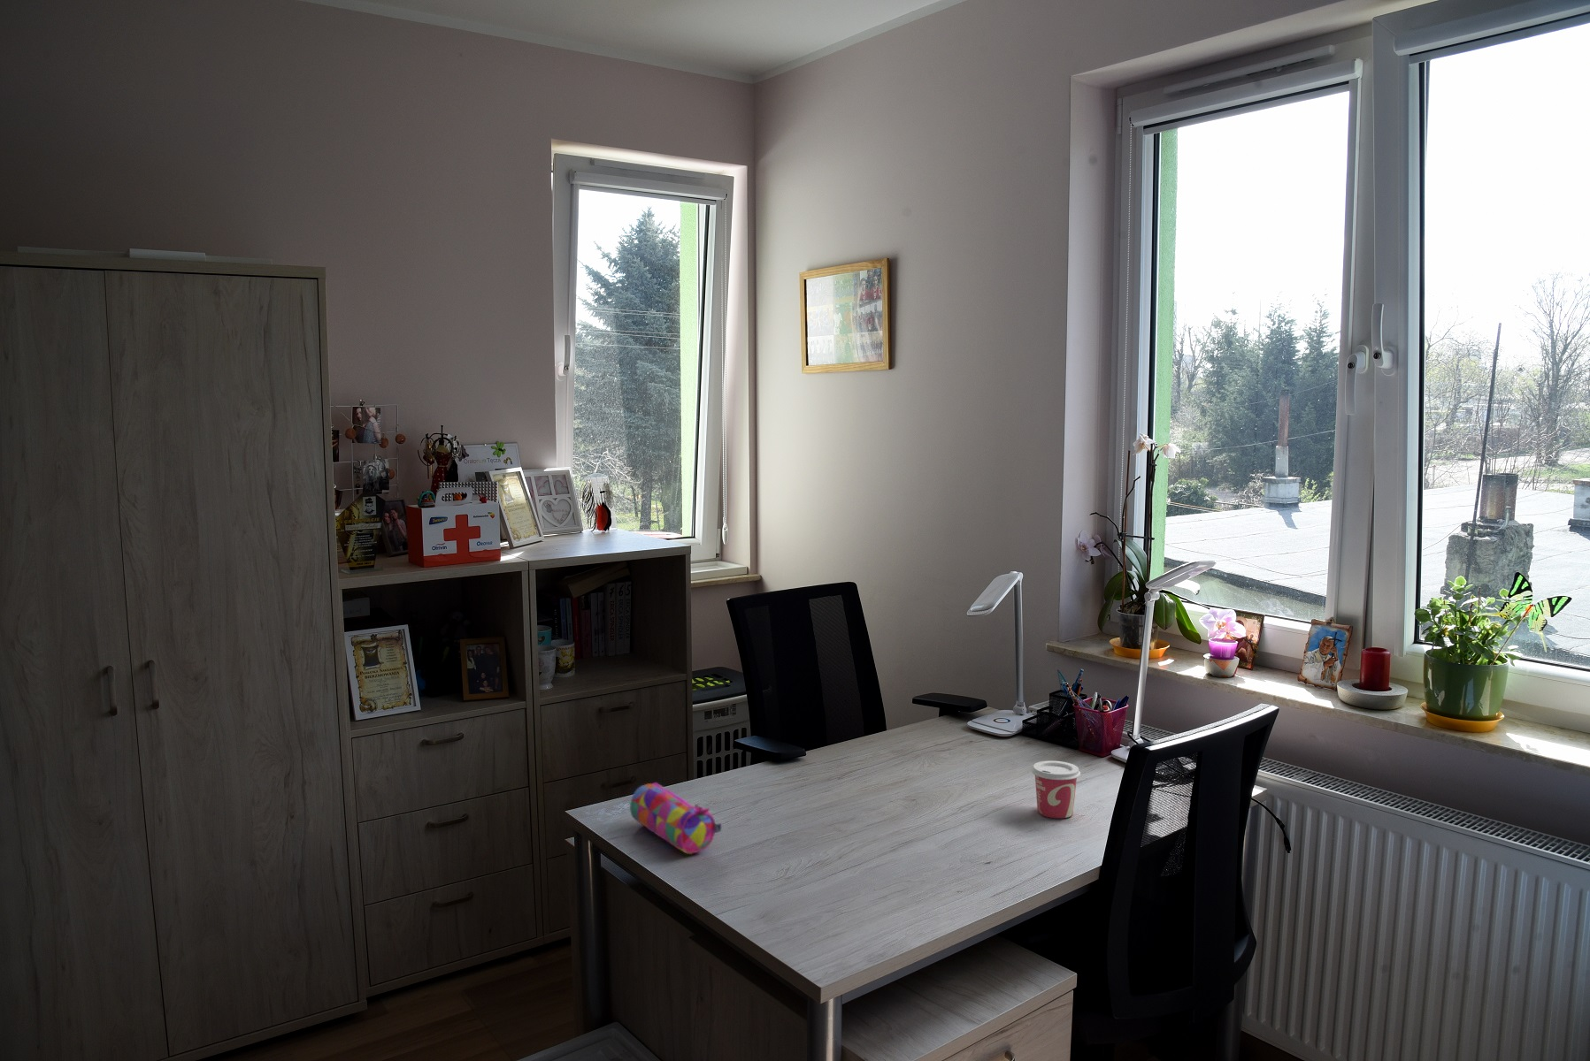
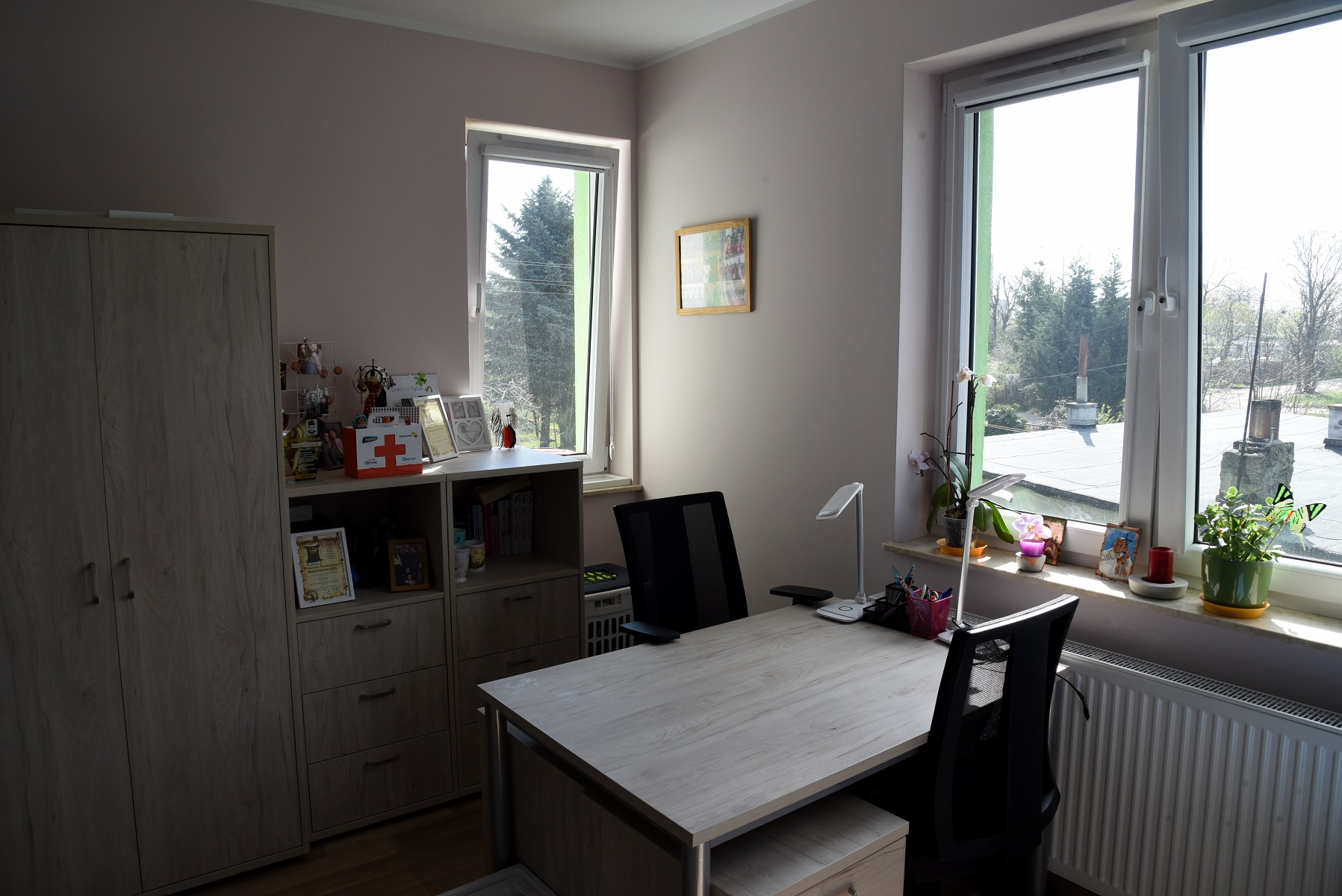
- pencil case [629,782,722,855]
- cup [1031,760,1082,818]
